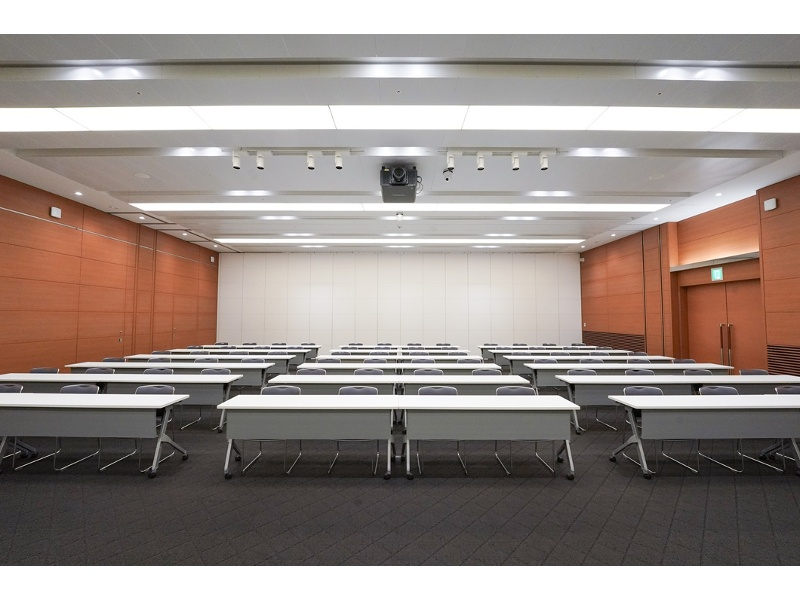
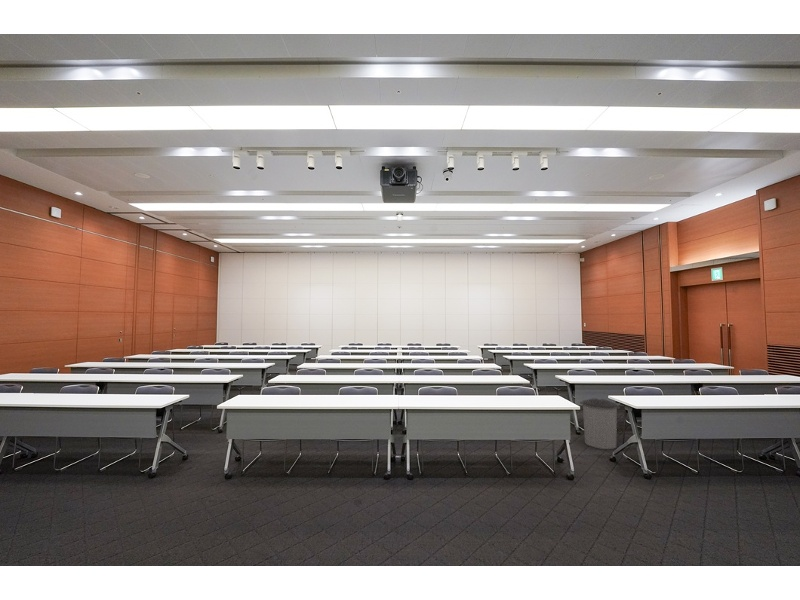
+ trash can [579,397,621,450]
